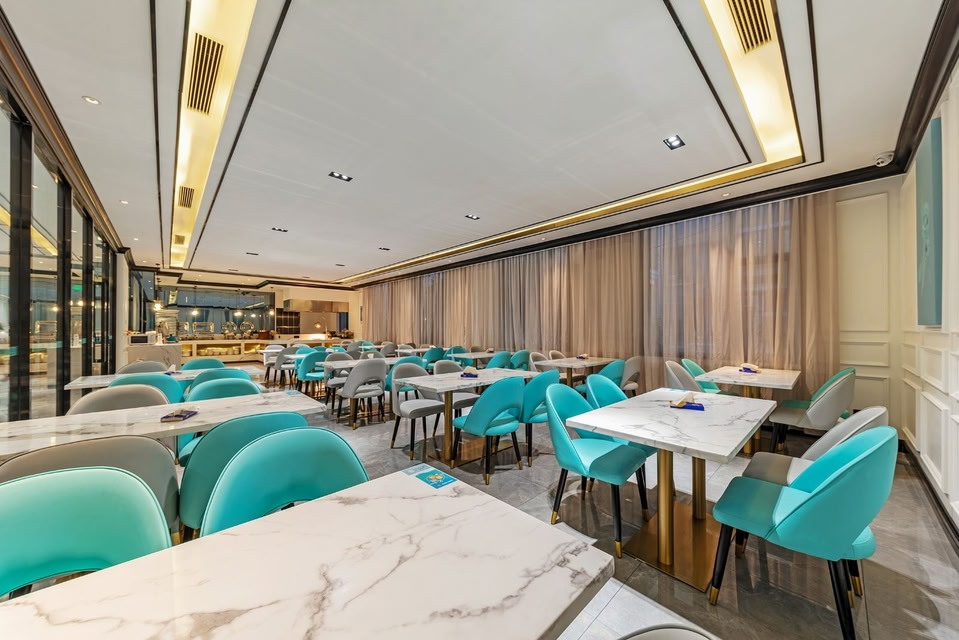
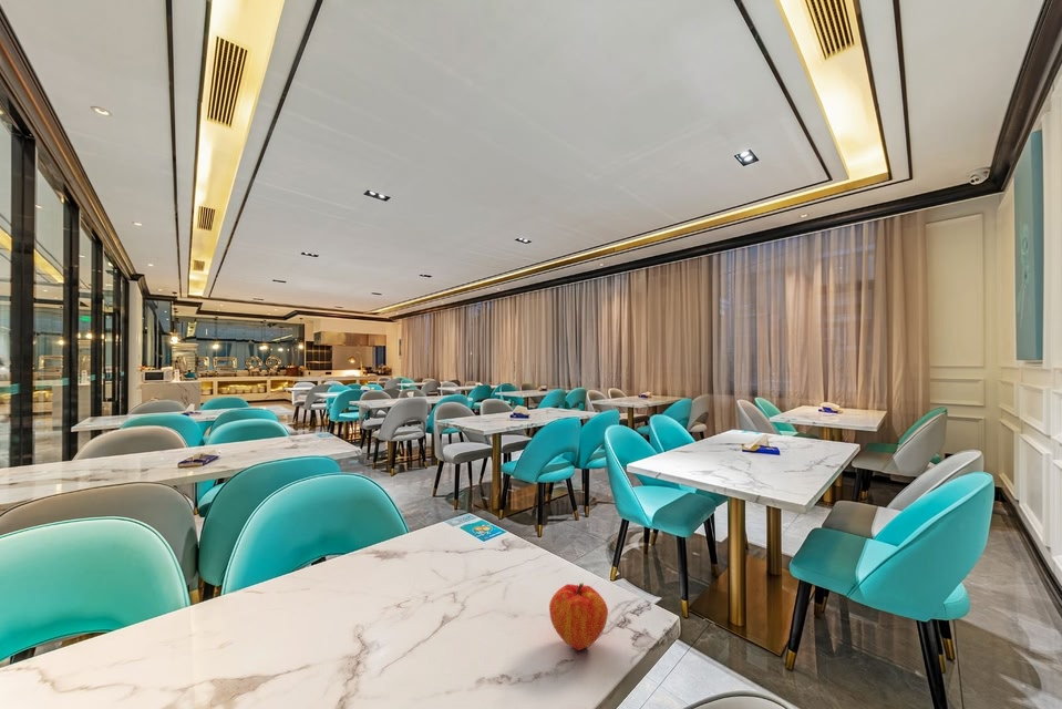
+ fruit [548,582,609,651]
